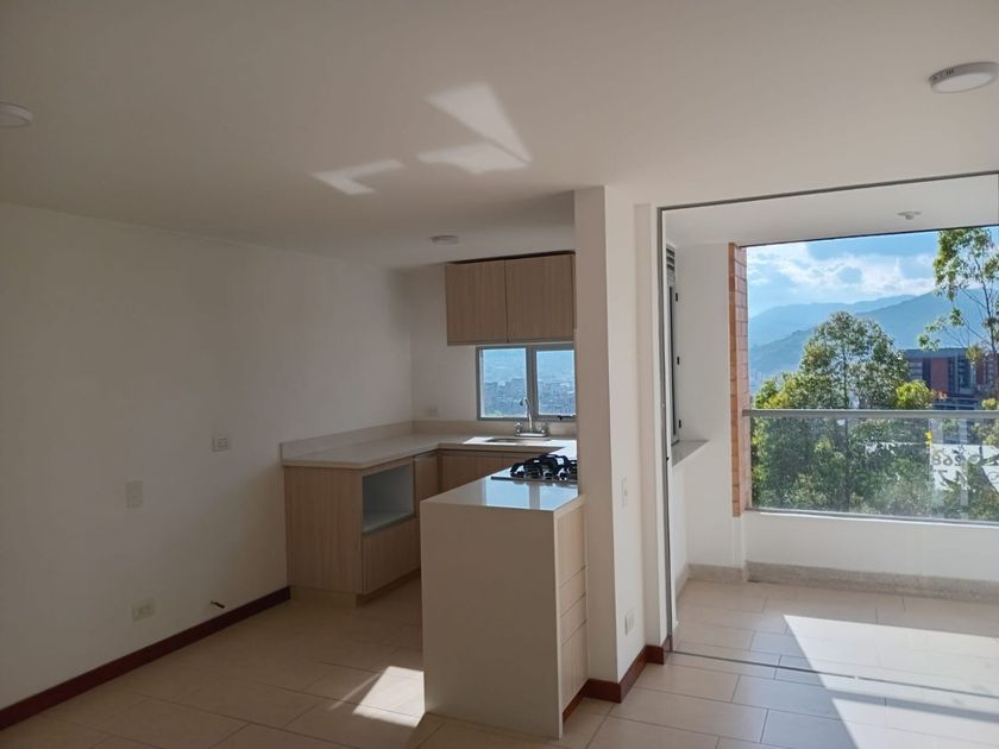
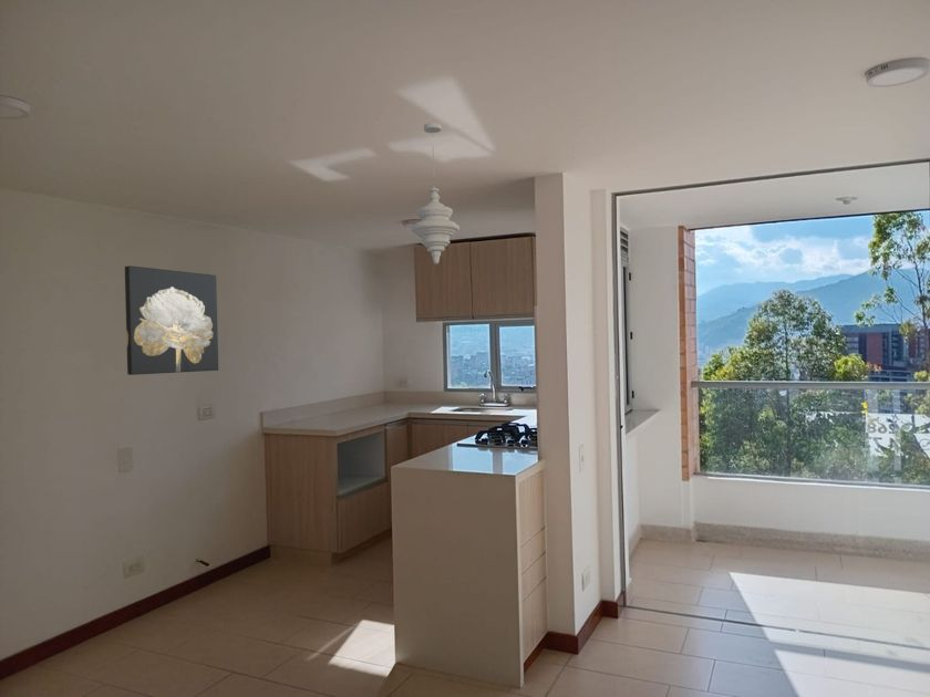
+ wall art [124,264,219,376]
+ pendant light [410,122,461,266]
